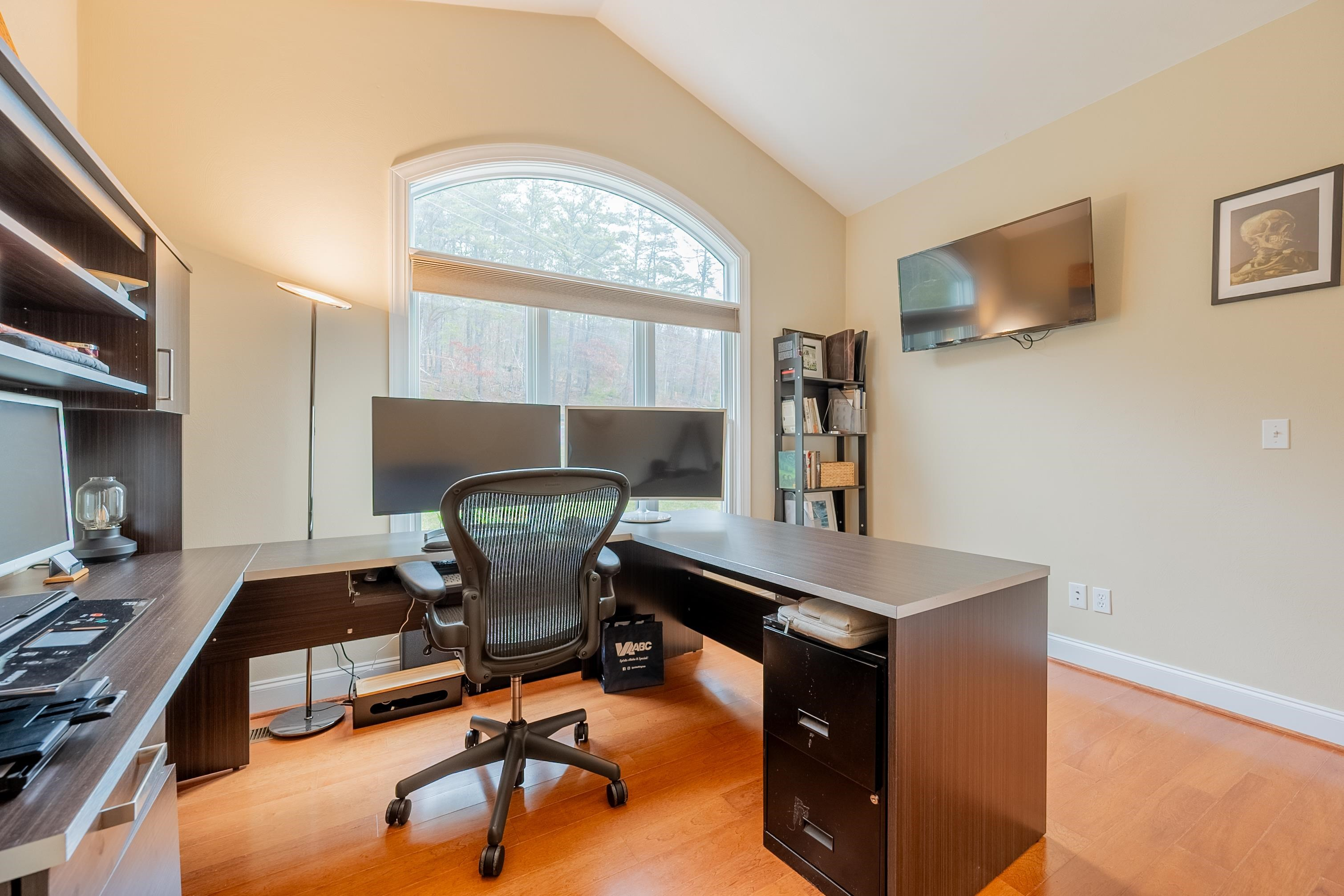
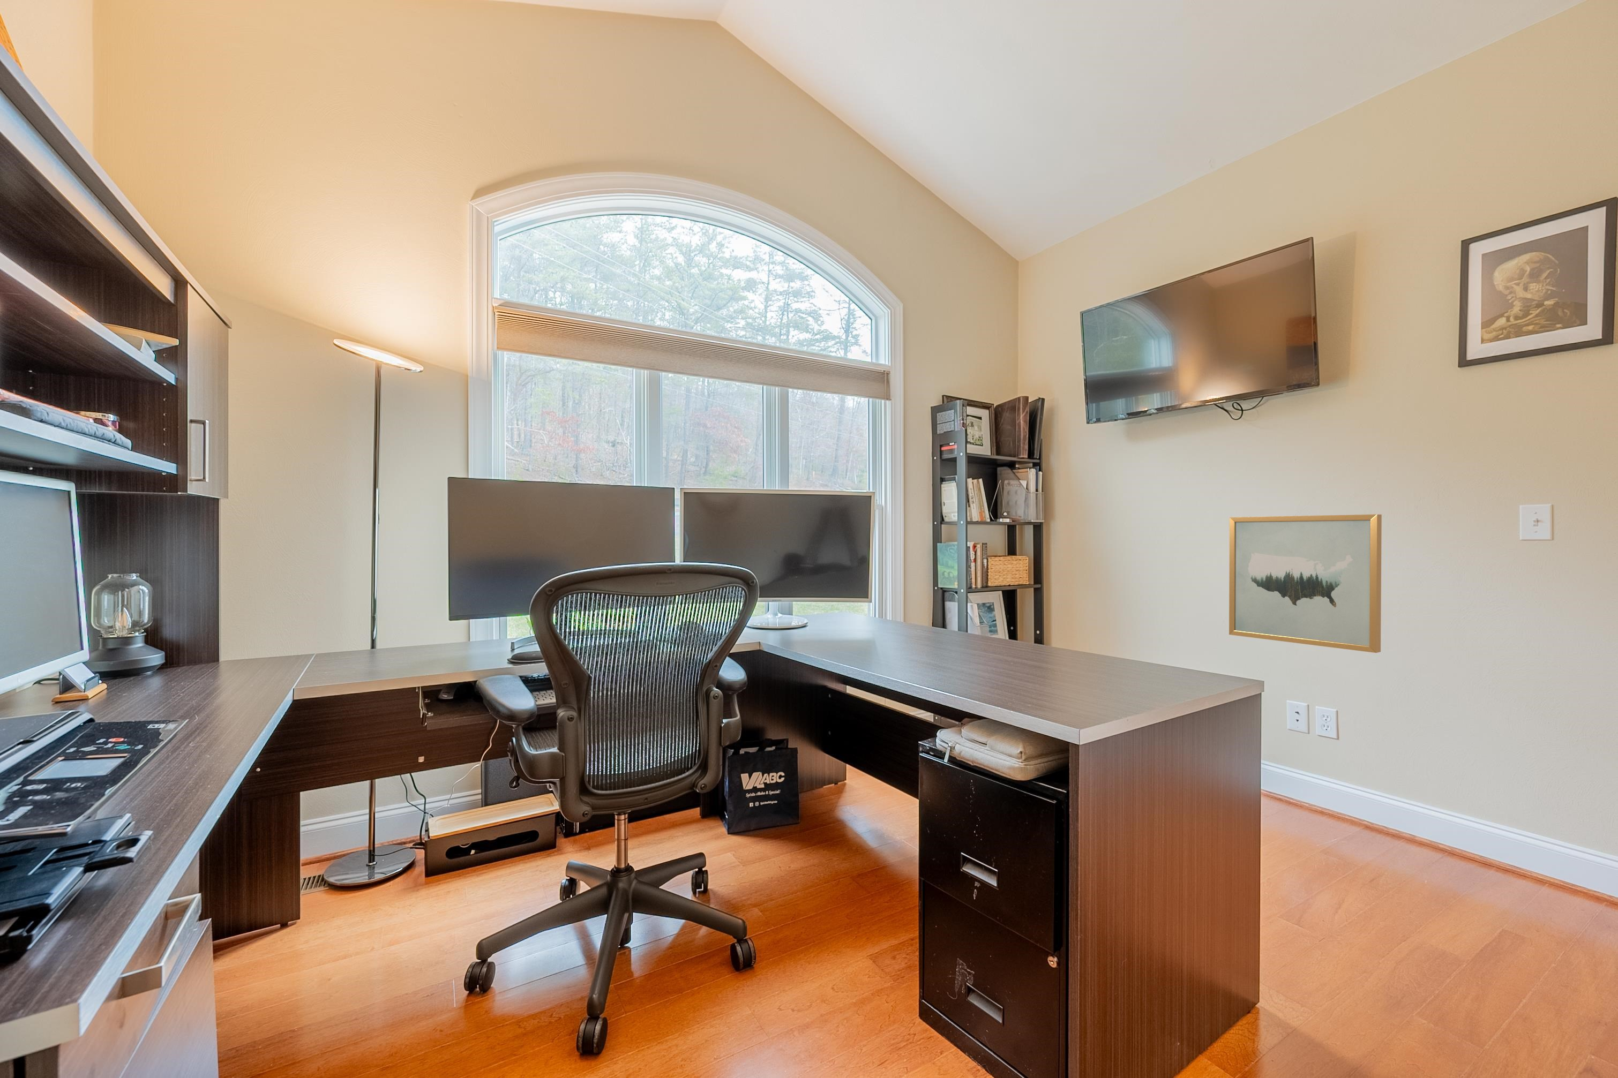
+ wall art [1228,514,1382,653]
